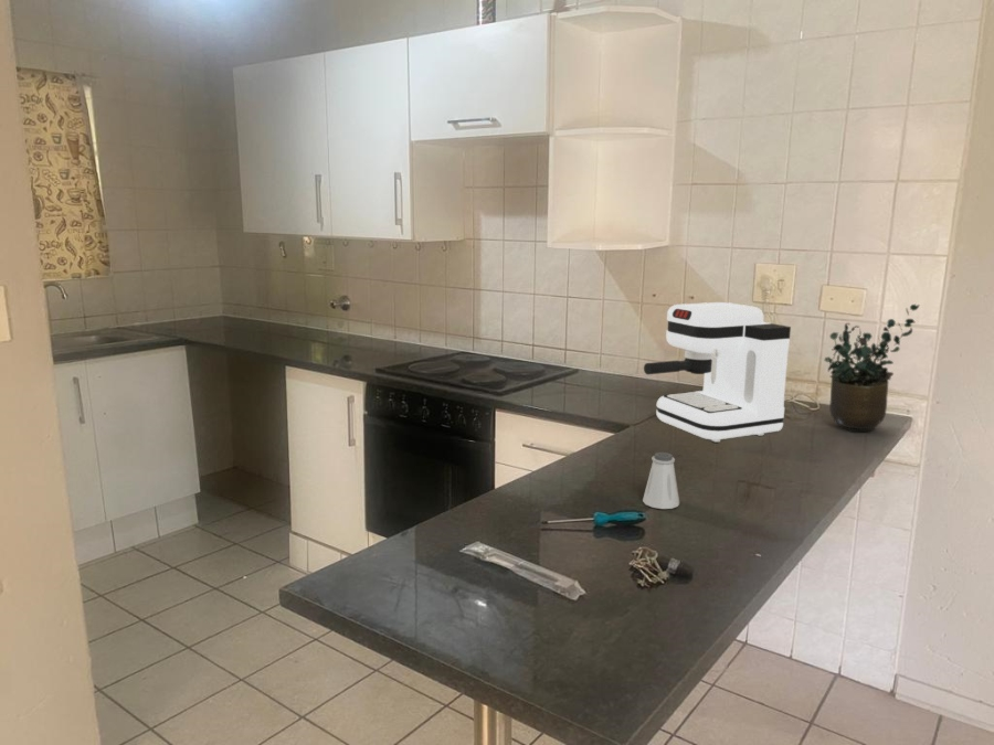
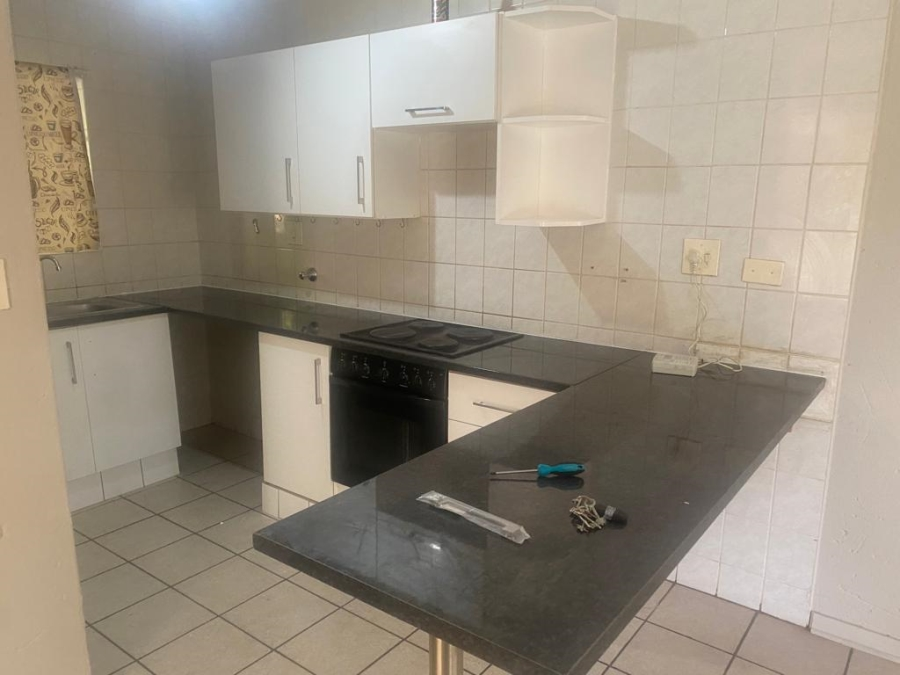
- potted plant [824,304,920,433]
- saltshaker [642,451,680,510]
- coffee maker [643,301,792,443]
